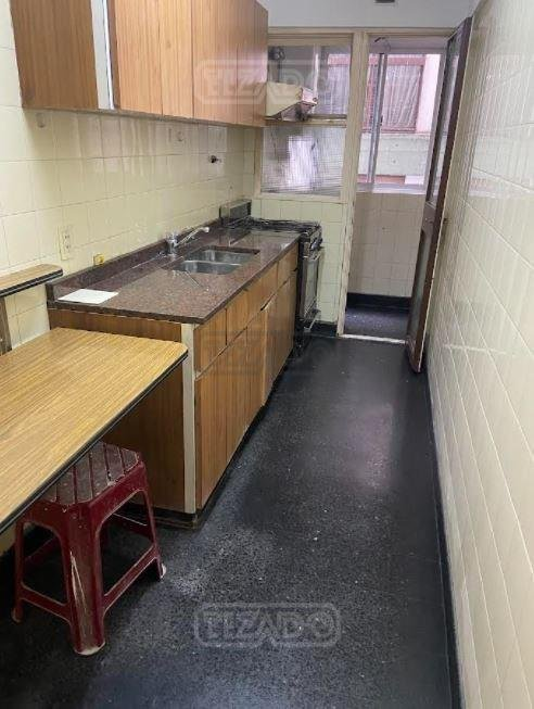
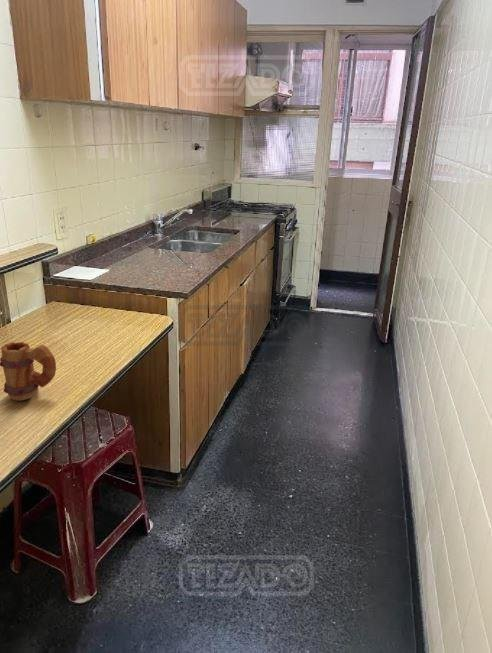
+ mug [0,341,57,402]
